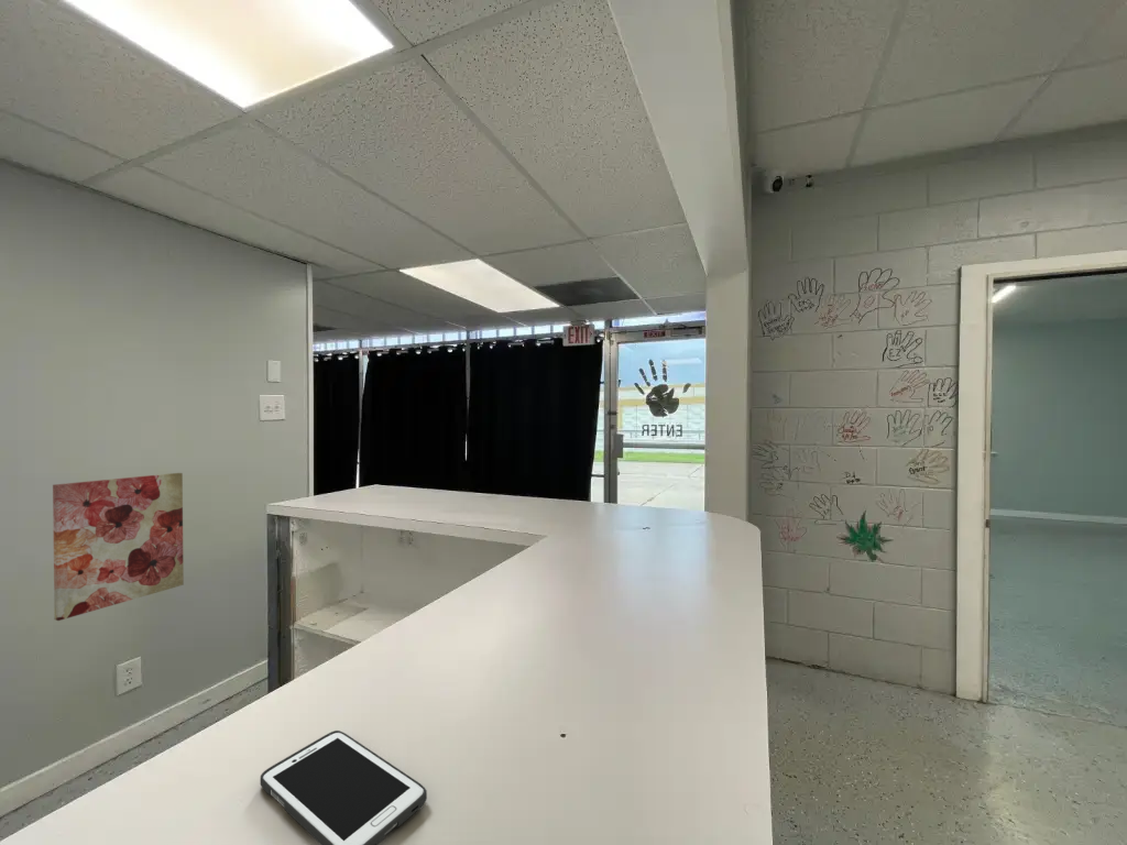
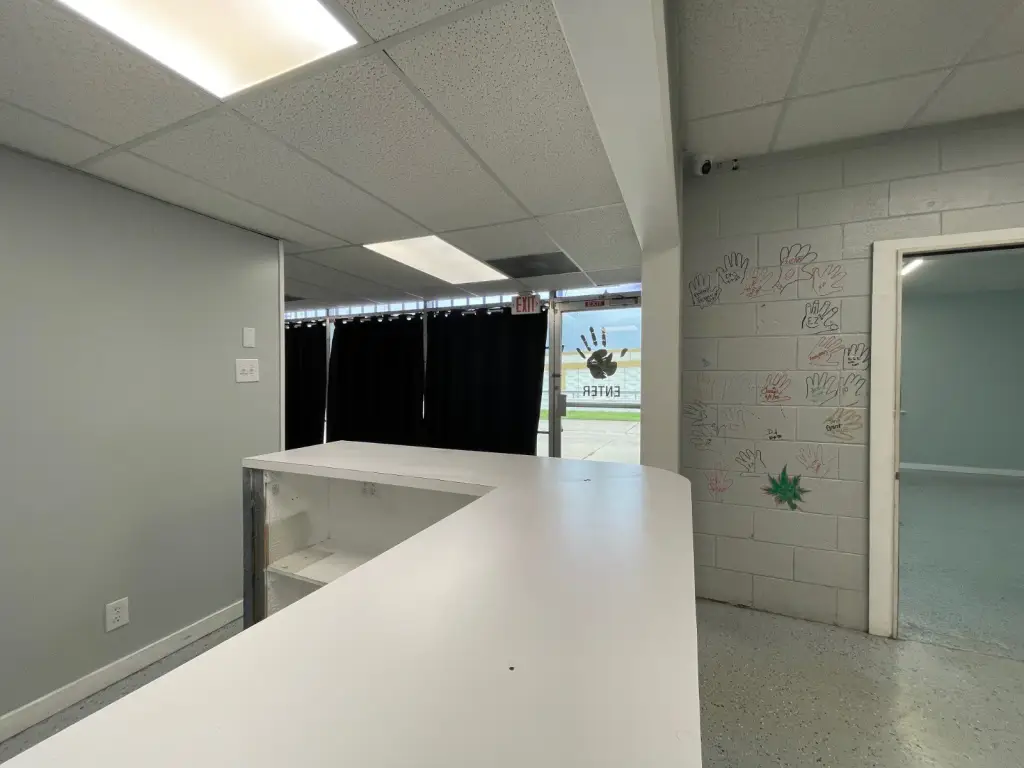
- cell phone [260,729,428,845]
- wall art [52,472,185,622]
